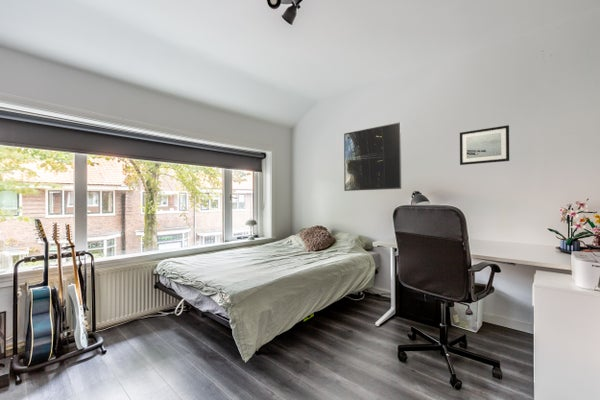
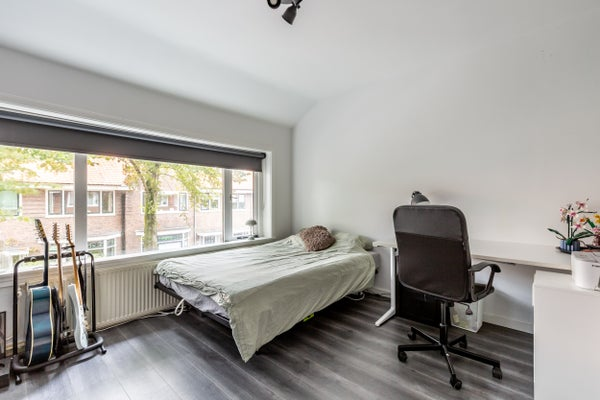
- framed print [343,121,402,192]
- wall art [459,124,510,166]
